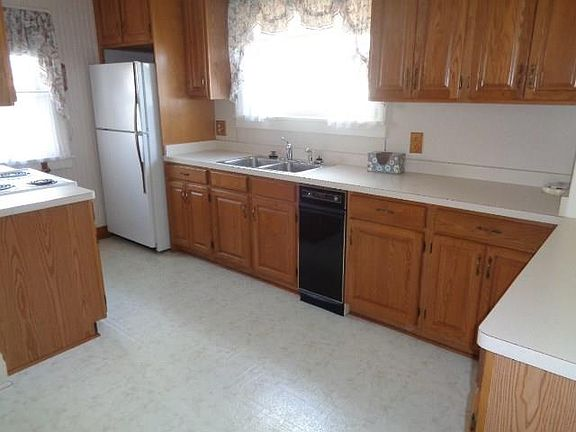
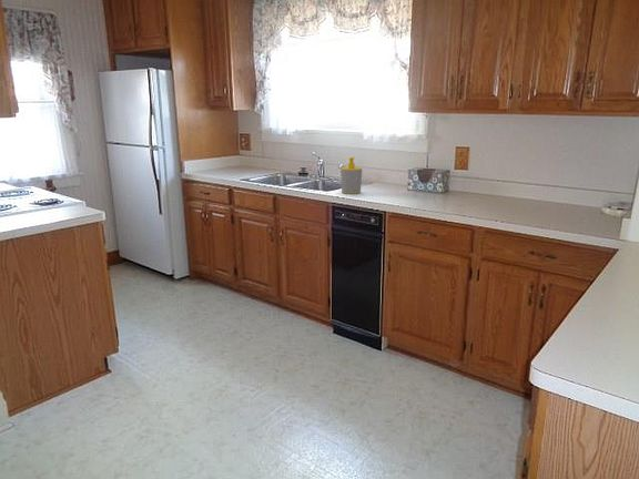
+ soap bottle [339,156,363,195]
